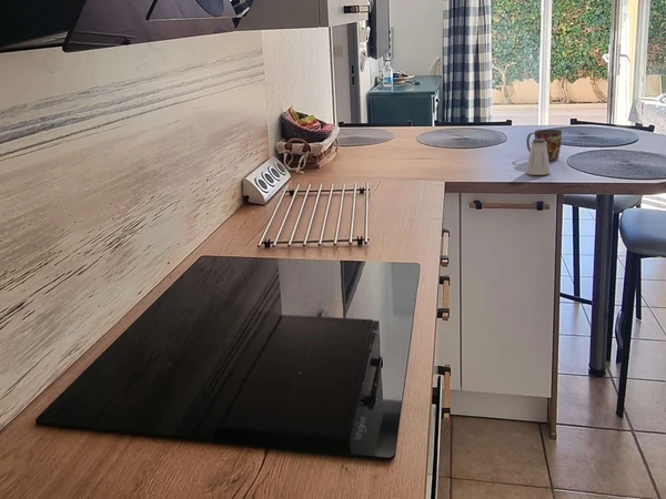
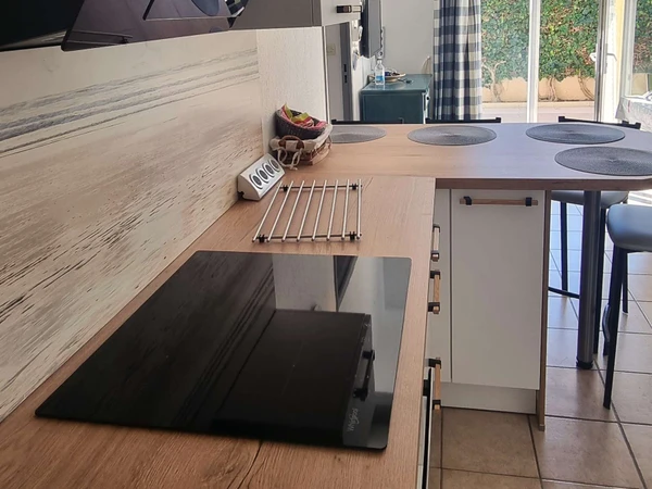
- mug [525,129,563,162]
- saltshaker [524,139,552,176]
